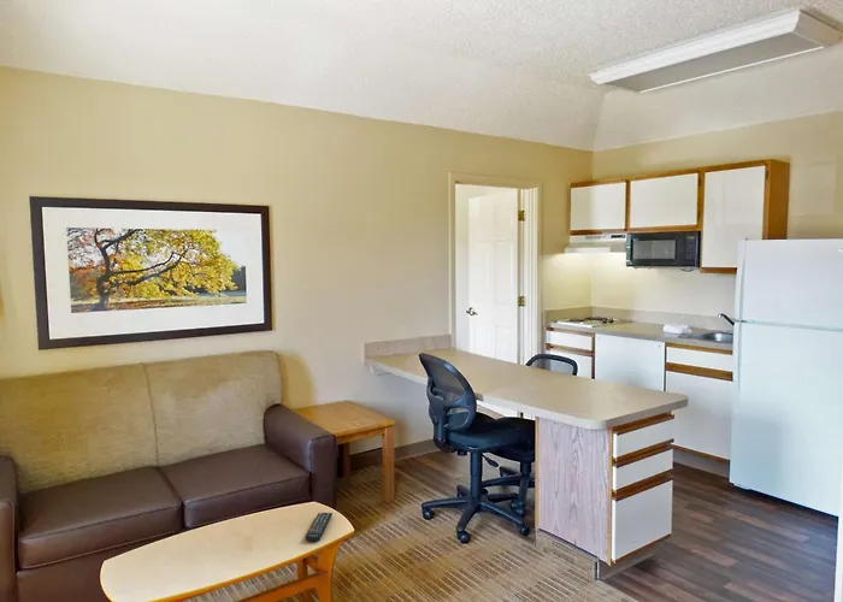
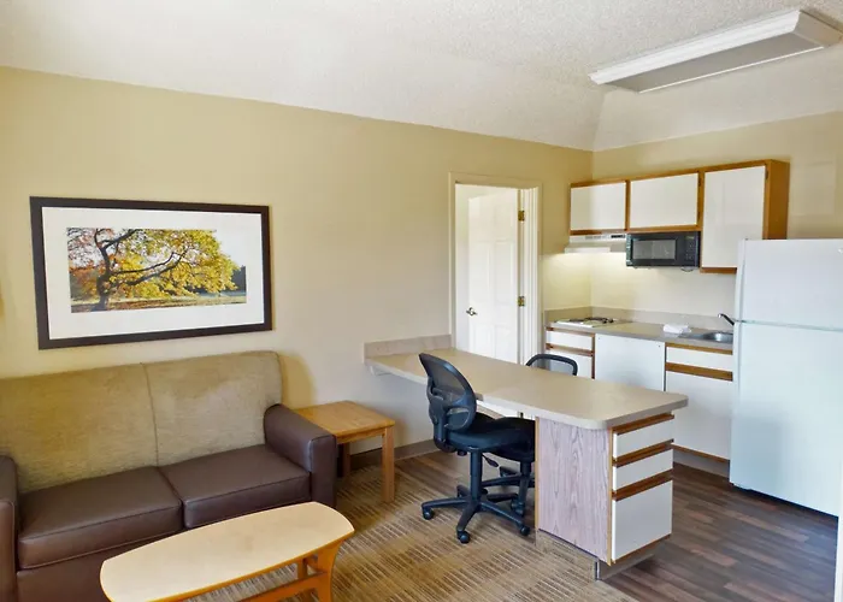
- remote control [305,512,334,543]
